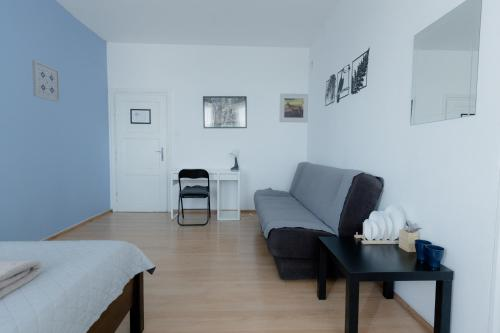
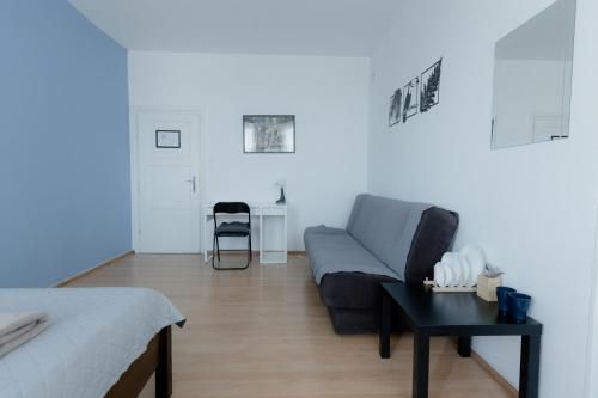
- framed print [278,93,309,124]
- wall art [31,59,61,103]
